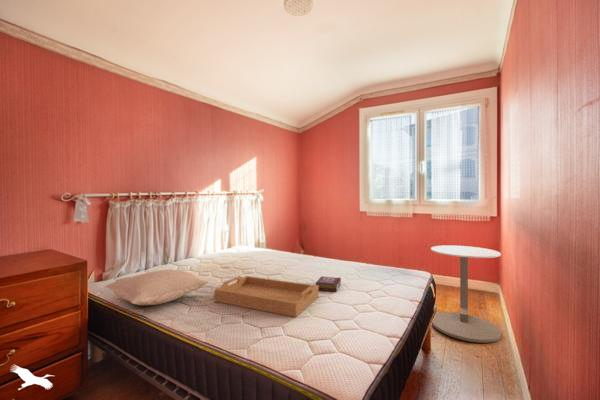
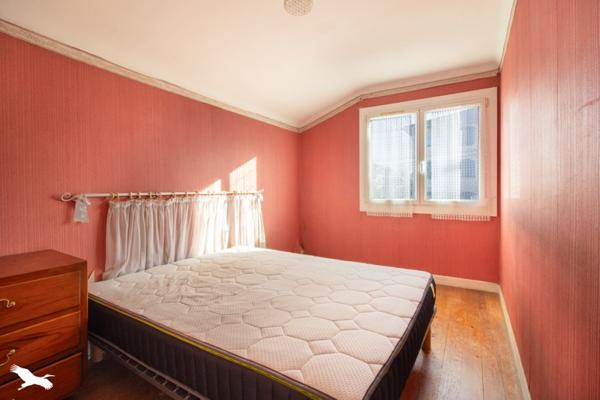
- serving tray [213,275,319,318]
- side table [430,244,502,344]
- book [314,275,342,293]
- pillow [104,268,209,306]
